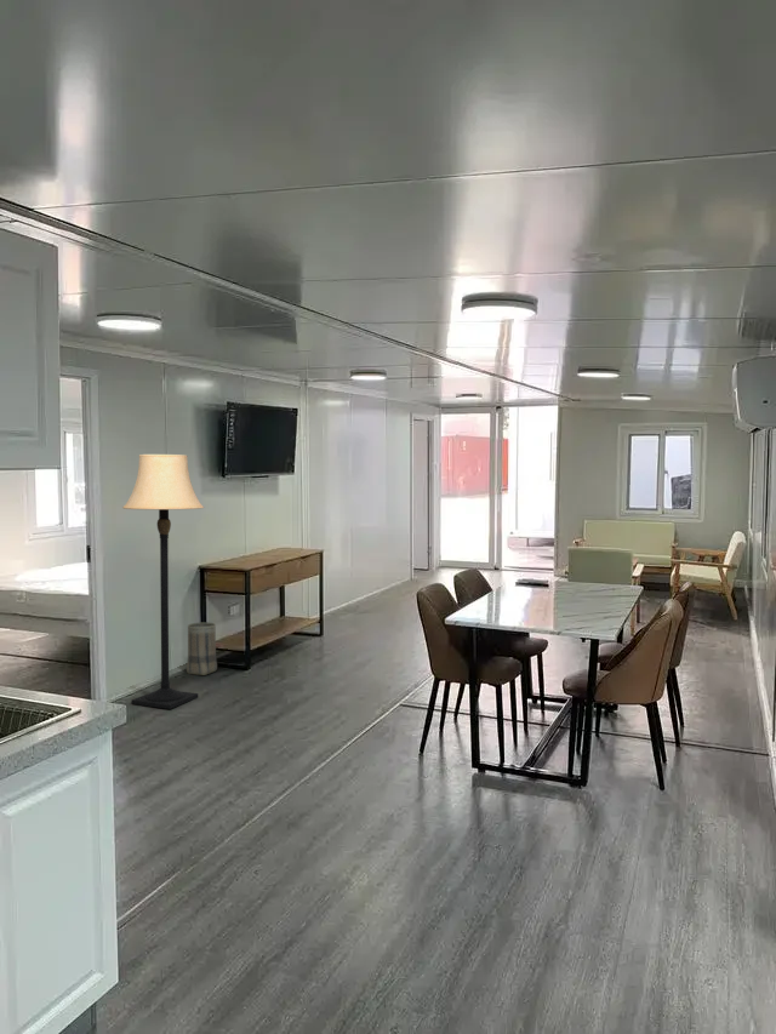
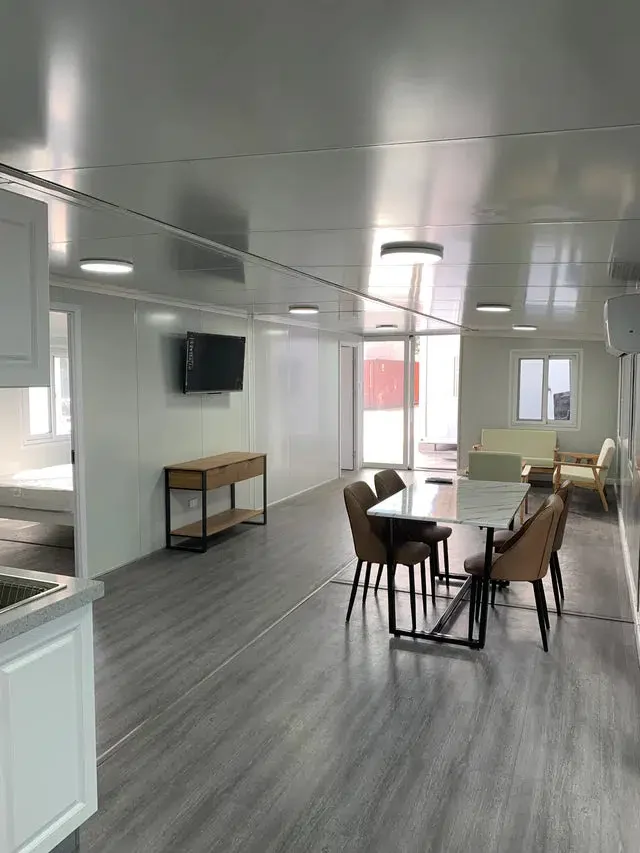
- lamp [121,453,205,710]
- basket [186,622,218,676]
